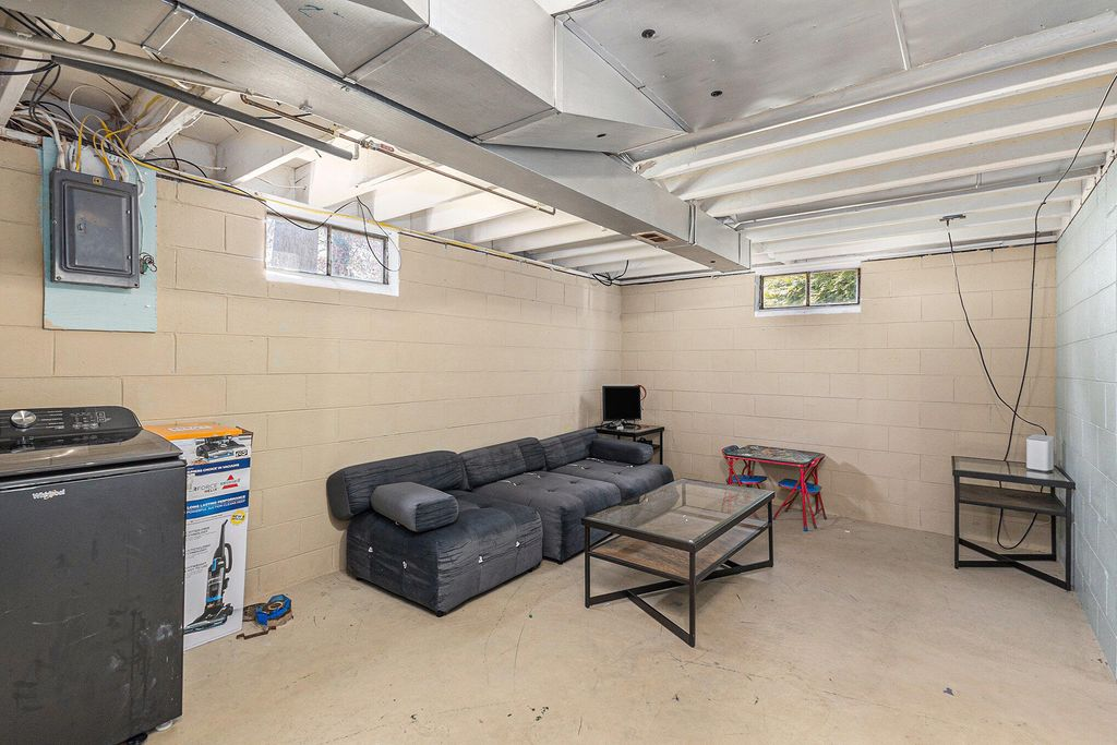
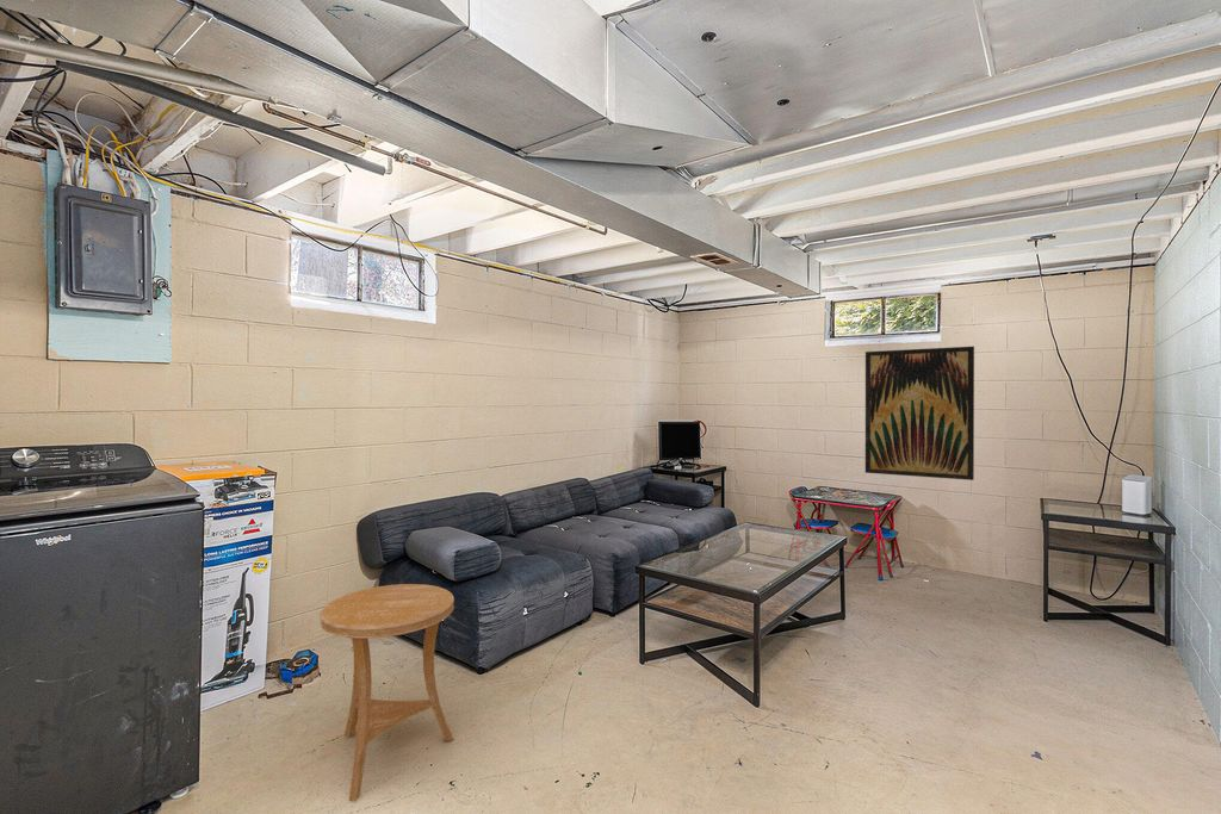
+ wall art [864,346,975,481]
+ side table [318,583,455,802]
